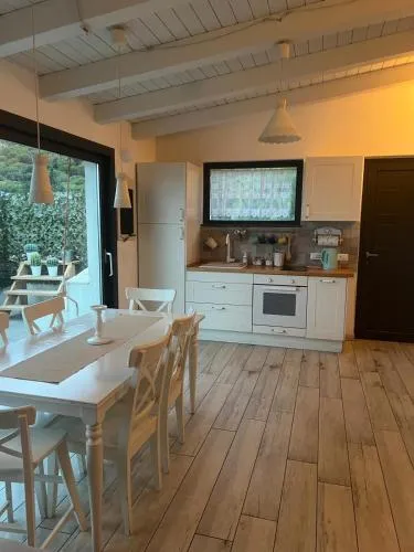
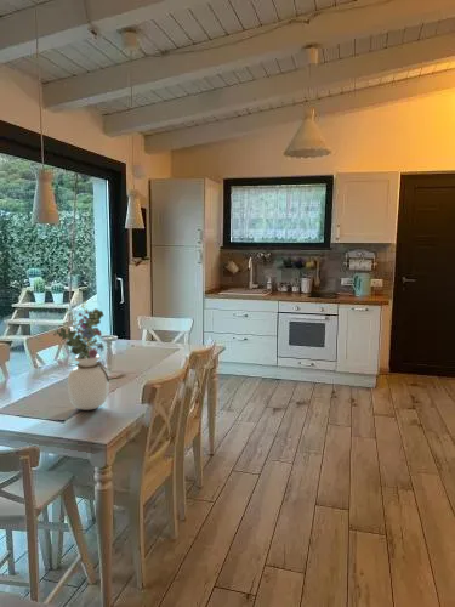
+ bouquet [52,300,110,412]
